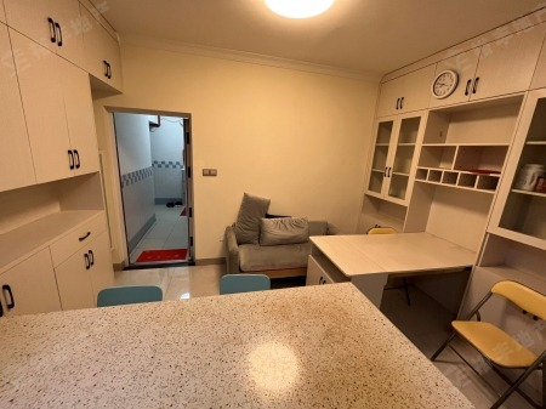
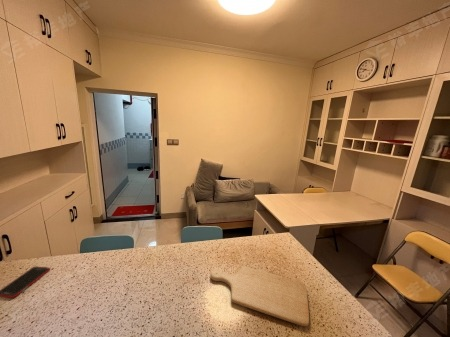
+ chopping board [210,265,310,327]
+ cell phone [0,266,51,299]
